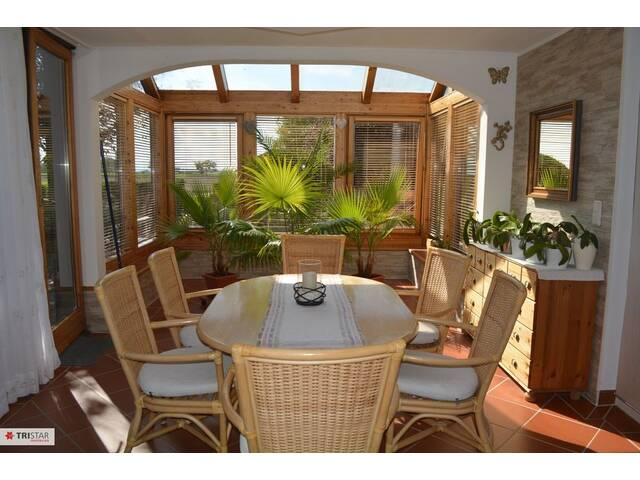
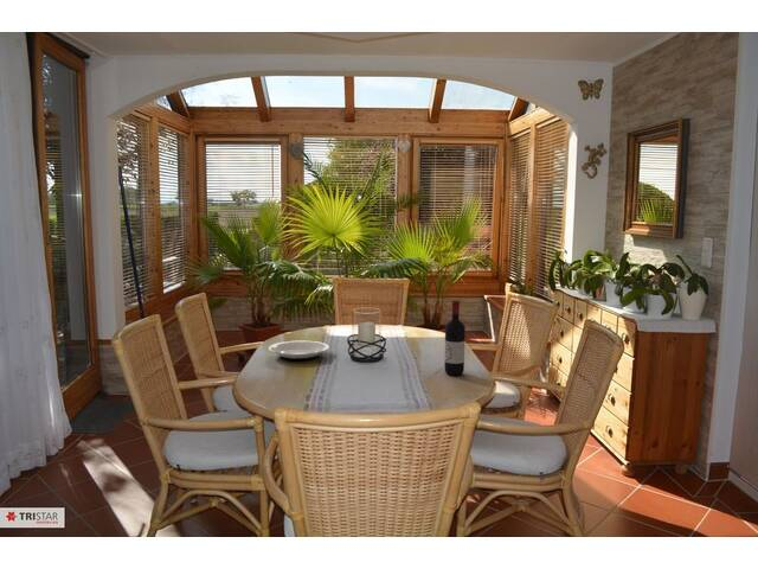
+ wine bottle [443,299,467,377]
+ plate [268,340,330,362]
